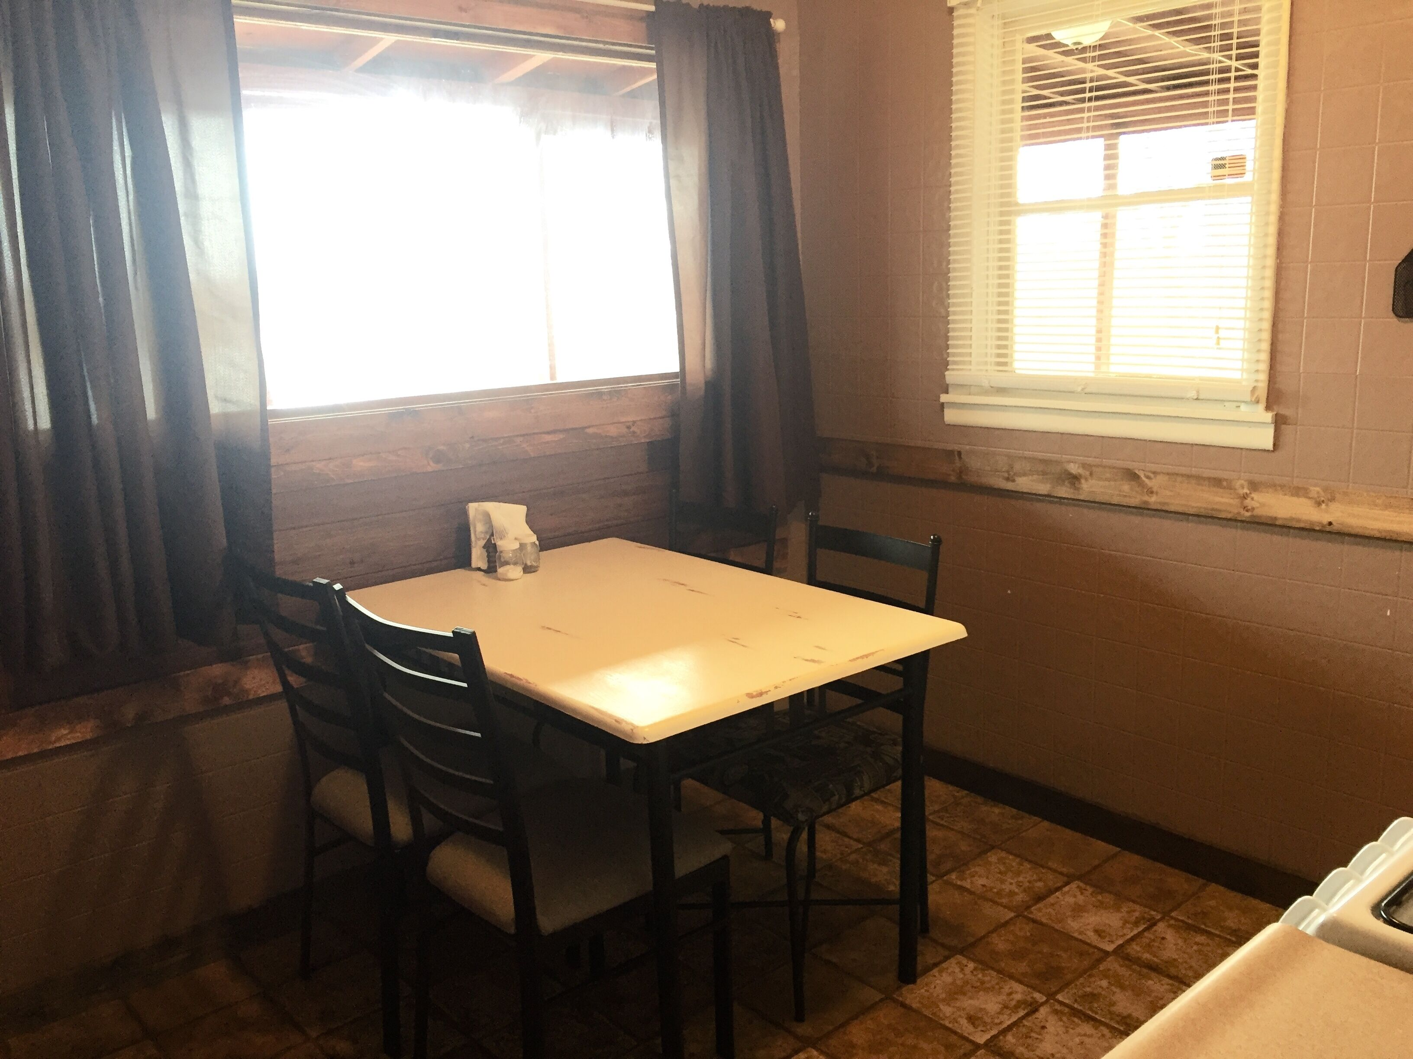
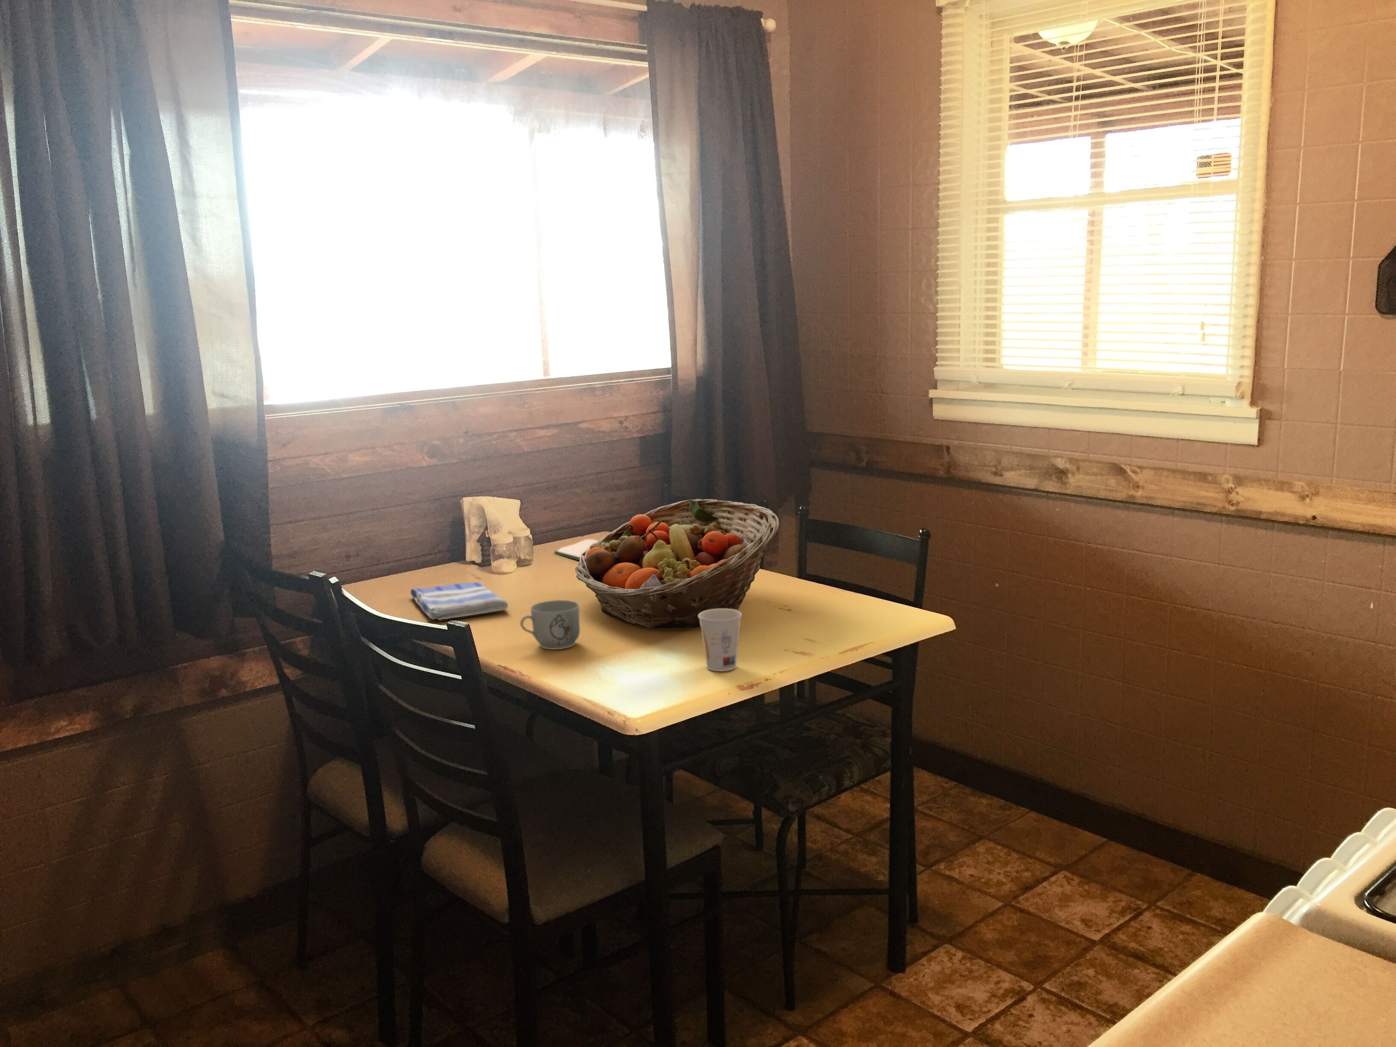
+ hardback book [554,539,598,561]
+ fruit basket [575,498,779,629]
+ mug [520,599,580,650]
+ cup [698,608,742,672]
+ dish towel [410,582,509,620]
